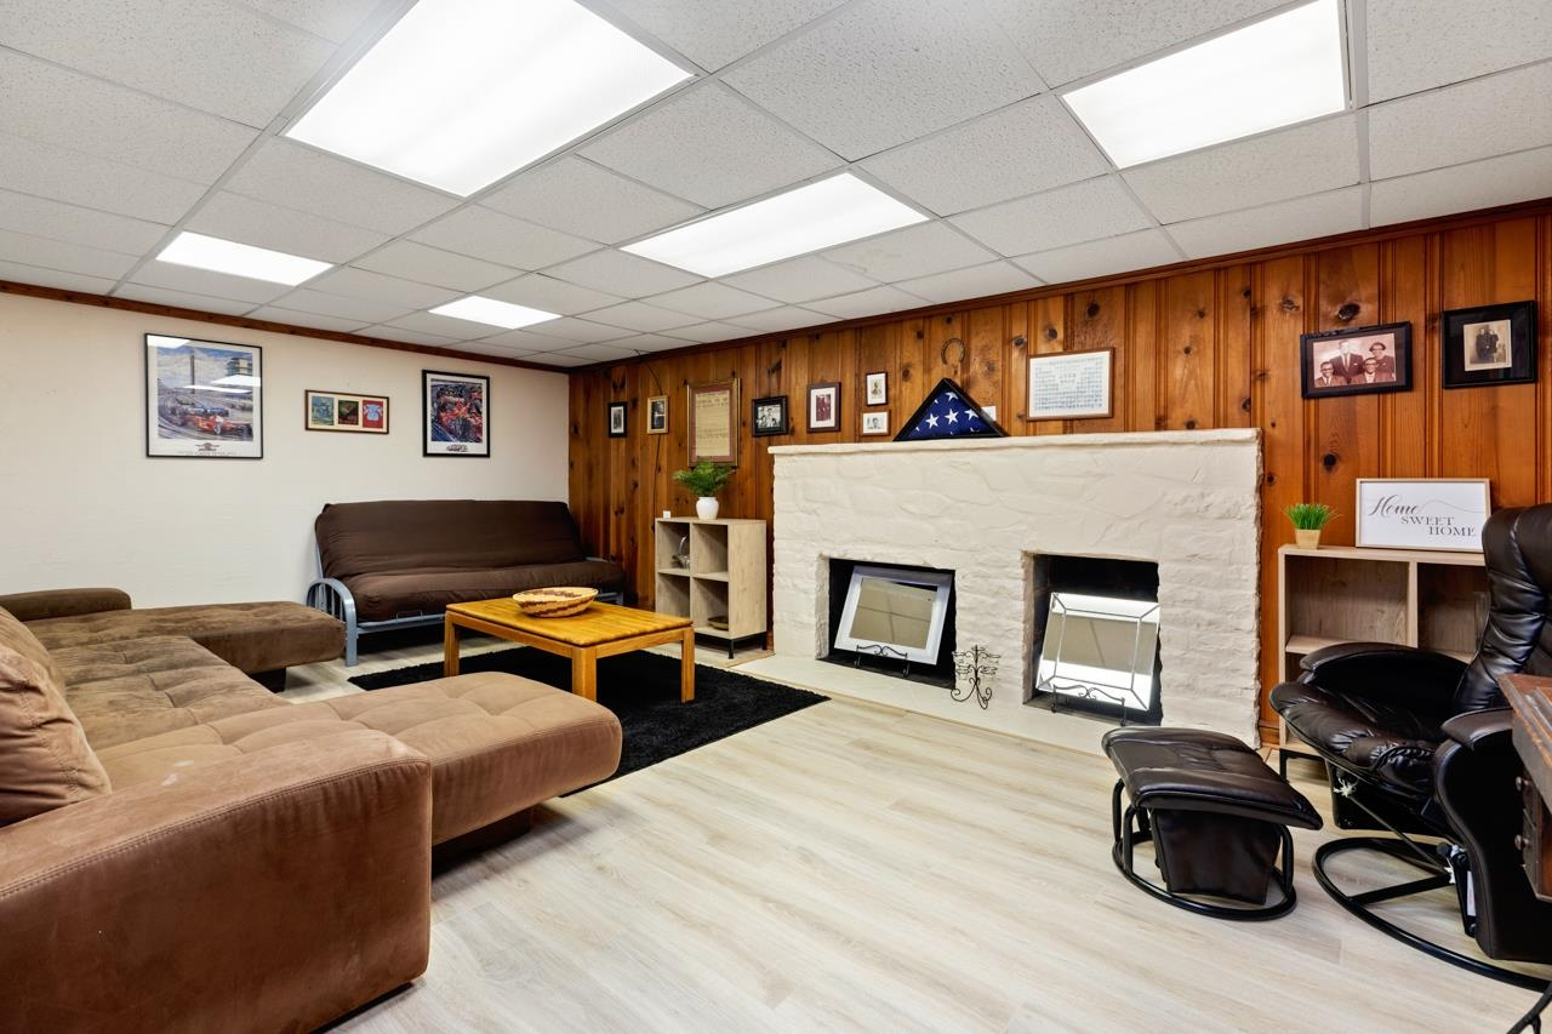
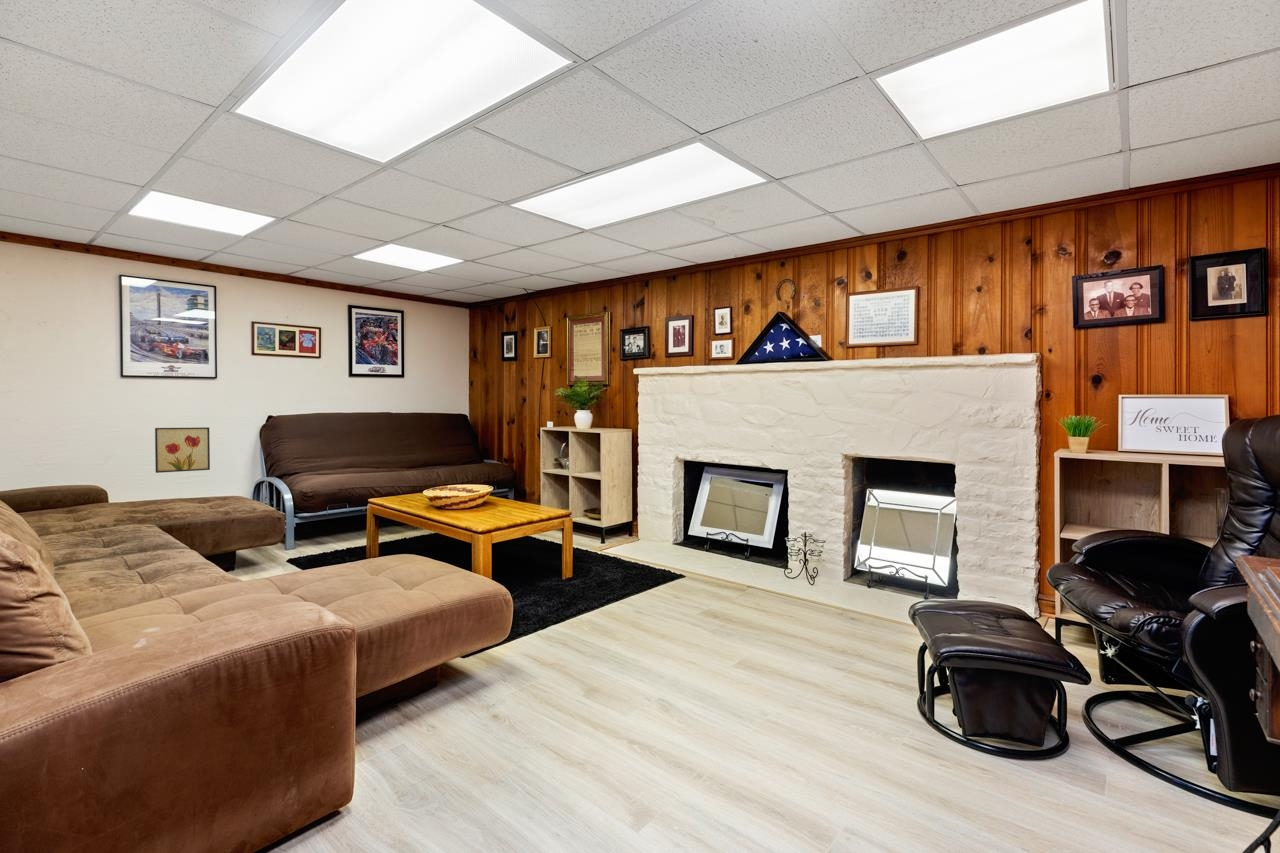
+ wall art [154,426,211,474]
